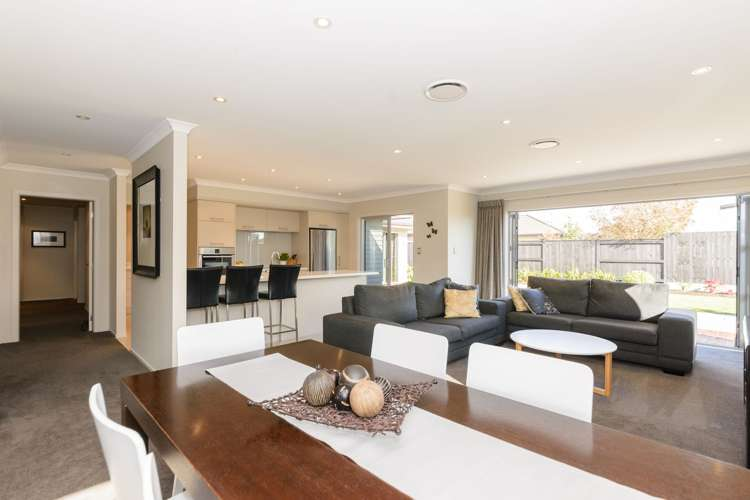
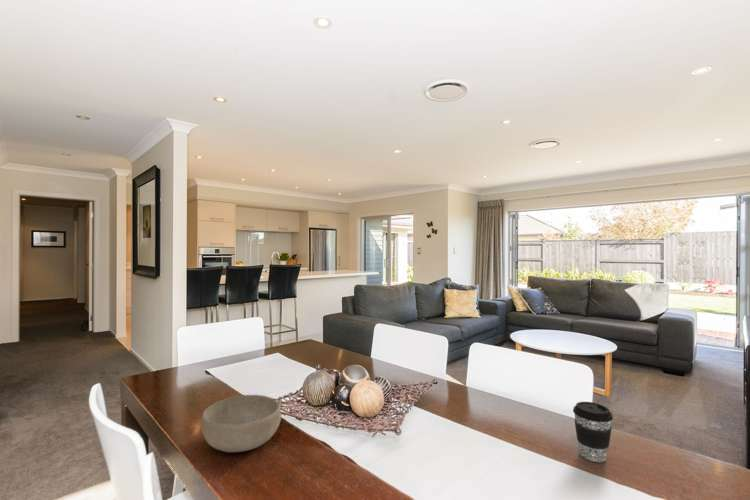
+ coffee cup [572,401,614,463]
+ bowl [200,394,282,453]
